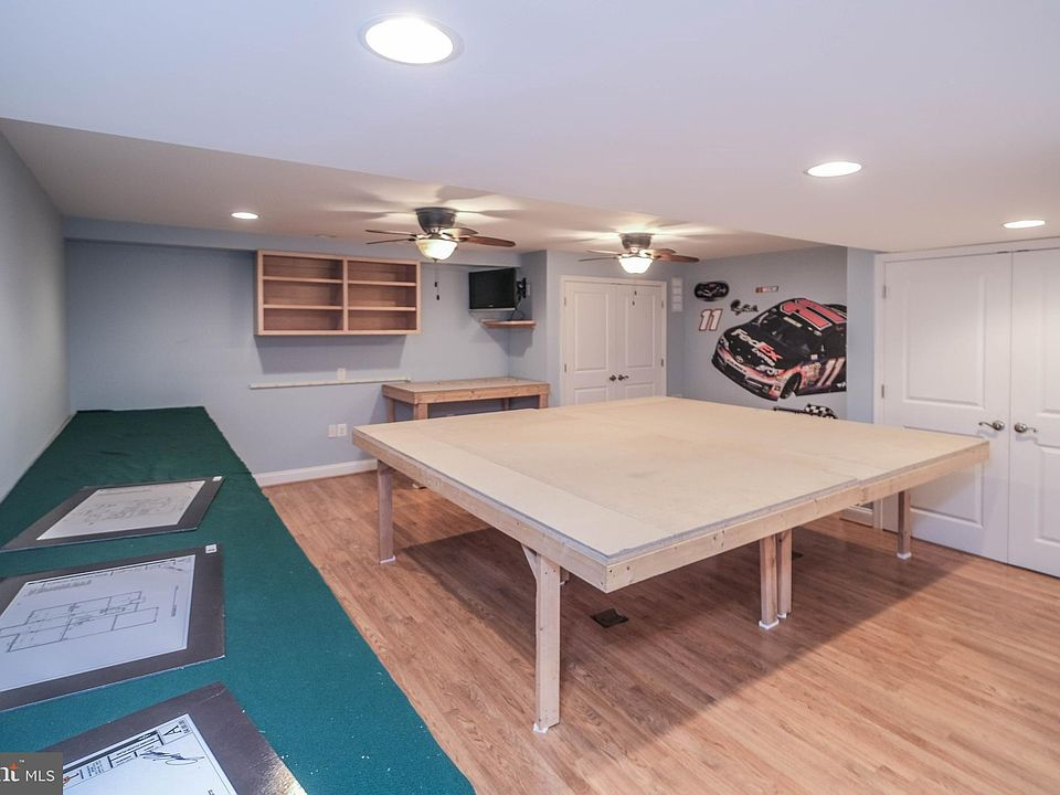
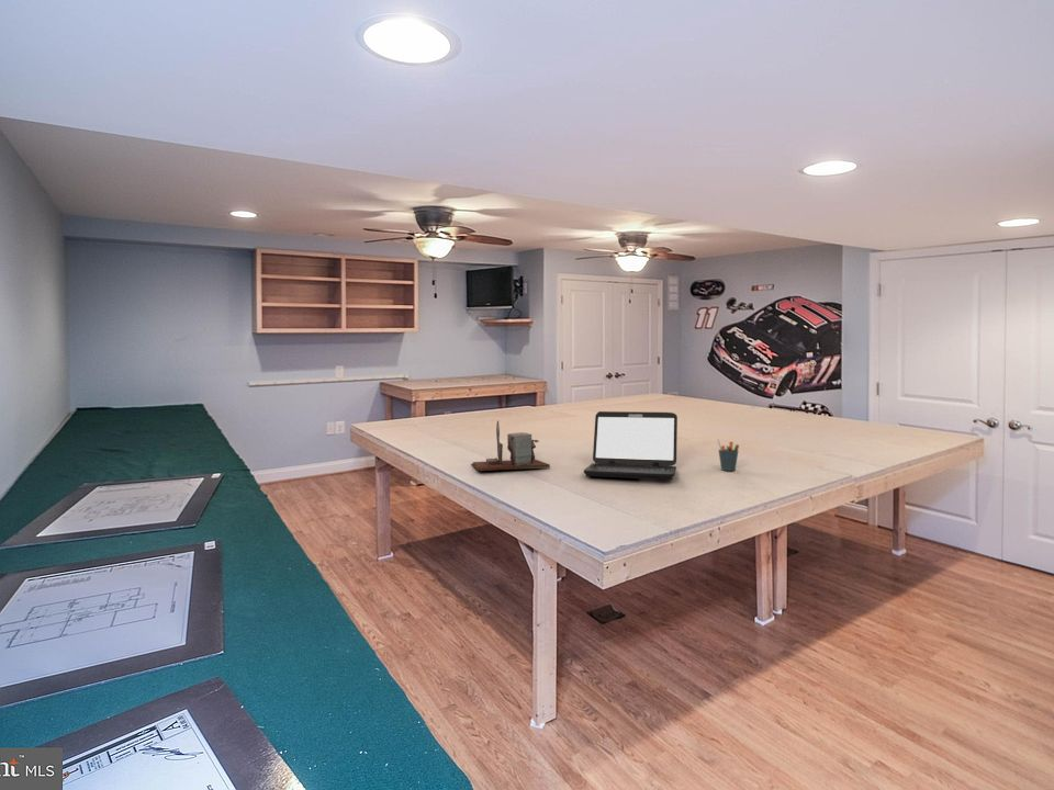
+ laptop [583,410,679,481]
+ desk organizer [470,420,551,472]
+ pen holder [717,438,740,472]
